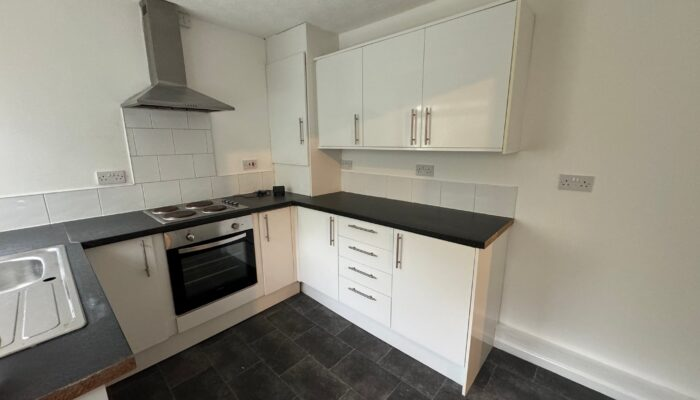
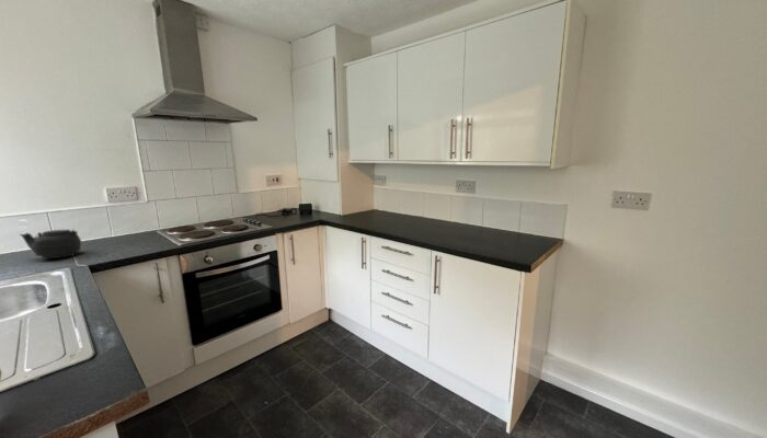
+ teapot [19,229,82,261]
